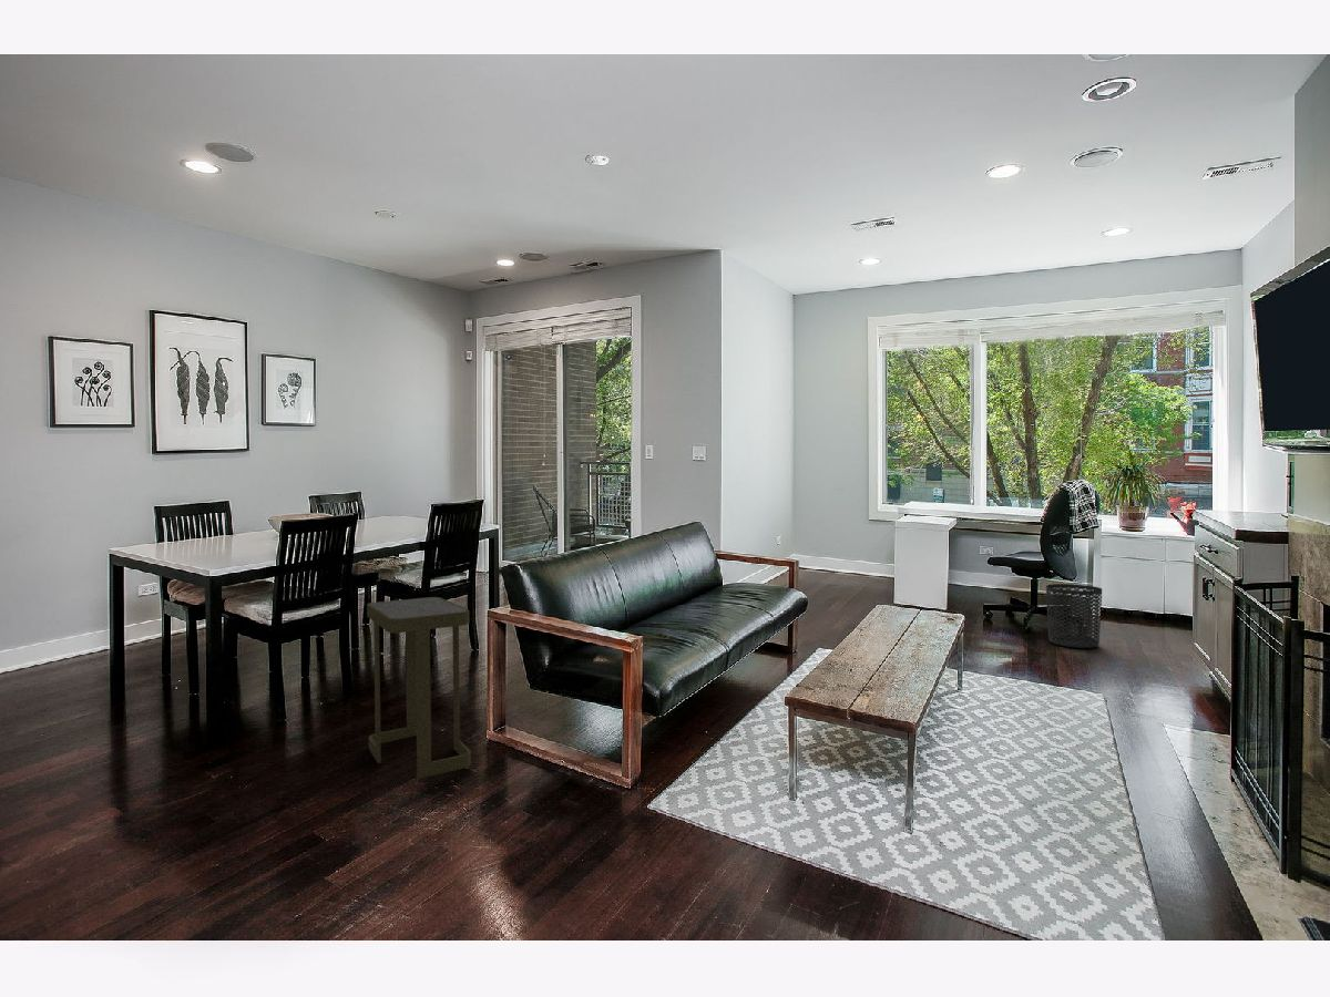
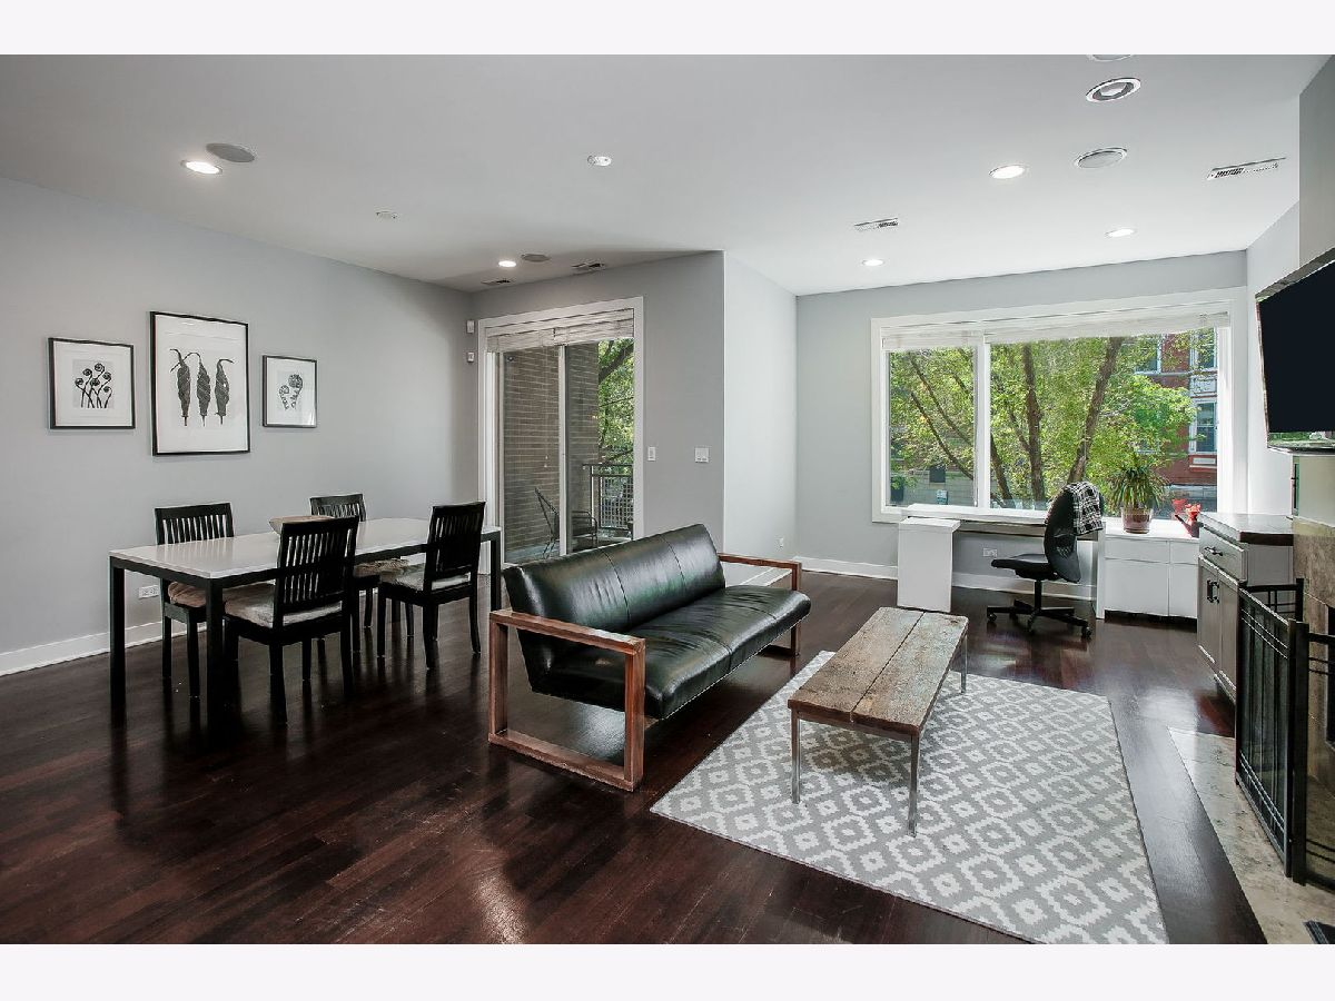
- waste bin [1045,583,1103,649]
- side table [366,596,472,780]
